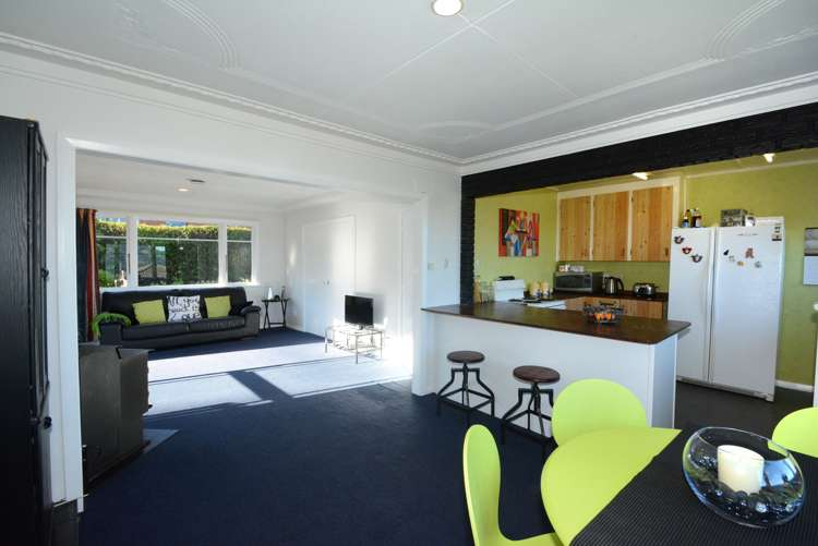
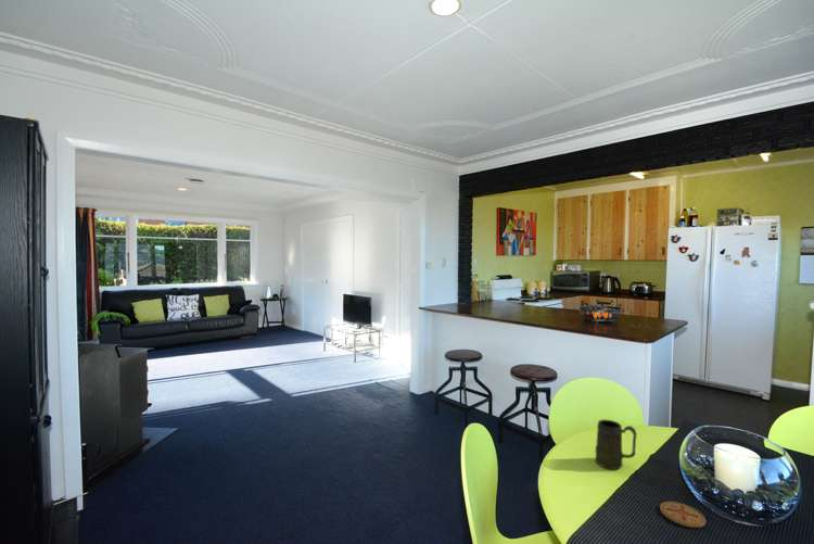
+ mug [595,418,638,470]
+ coaster [659,501,707,529]
